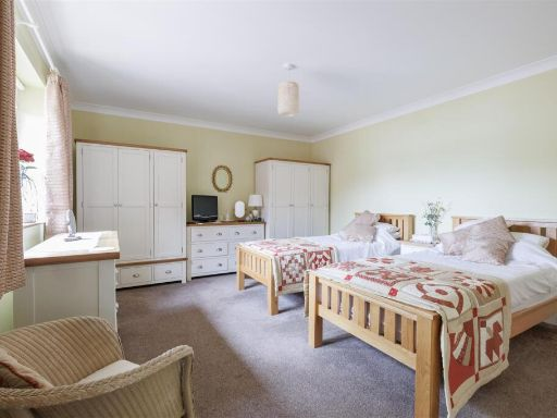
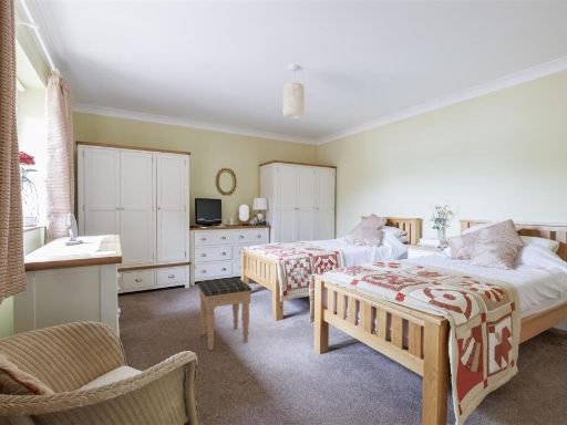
+ footstool [197,277,254,351]
